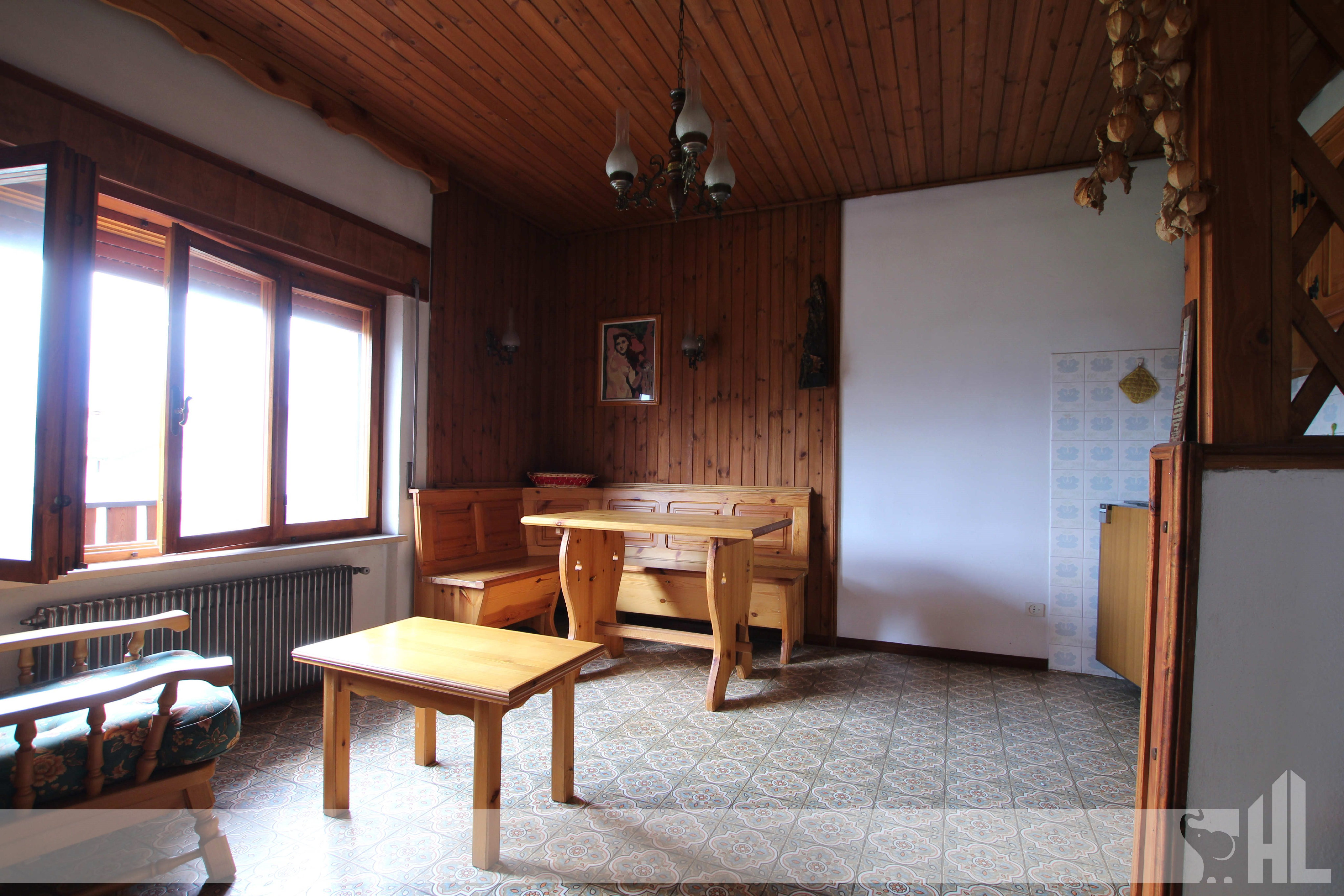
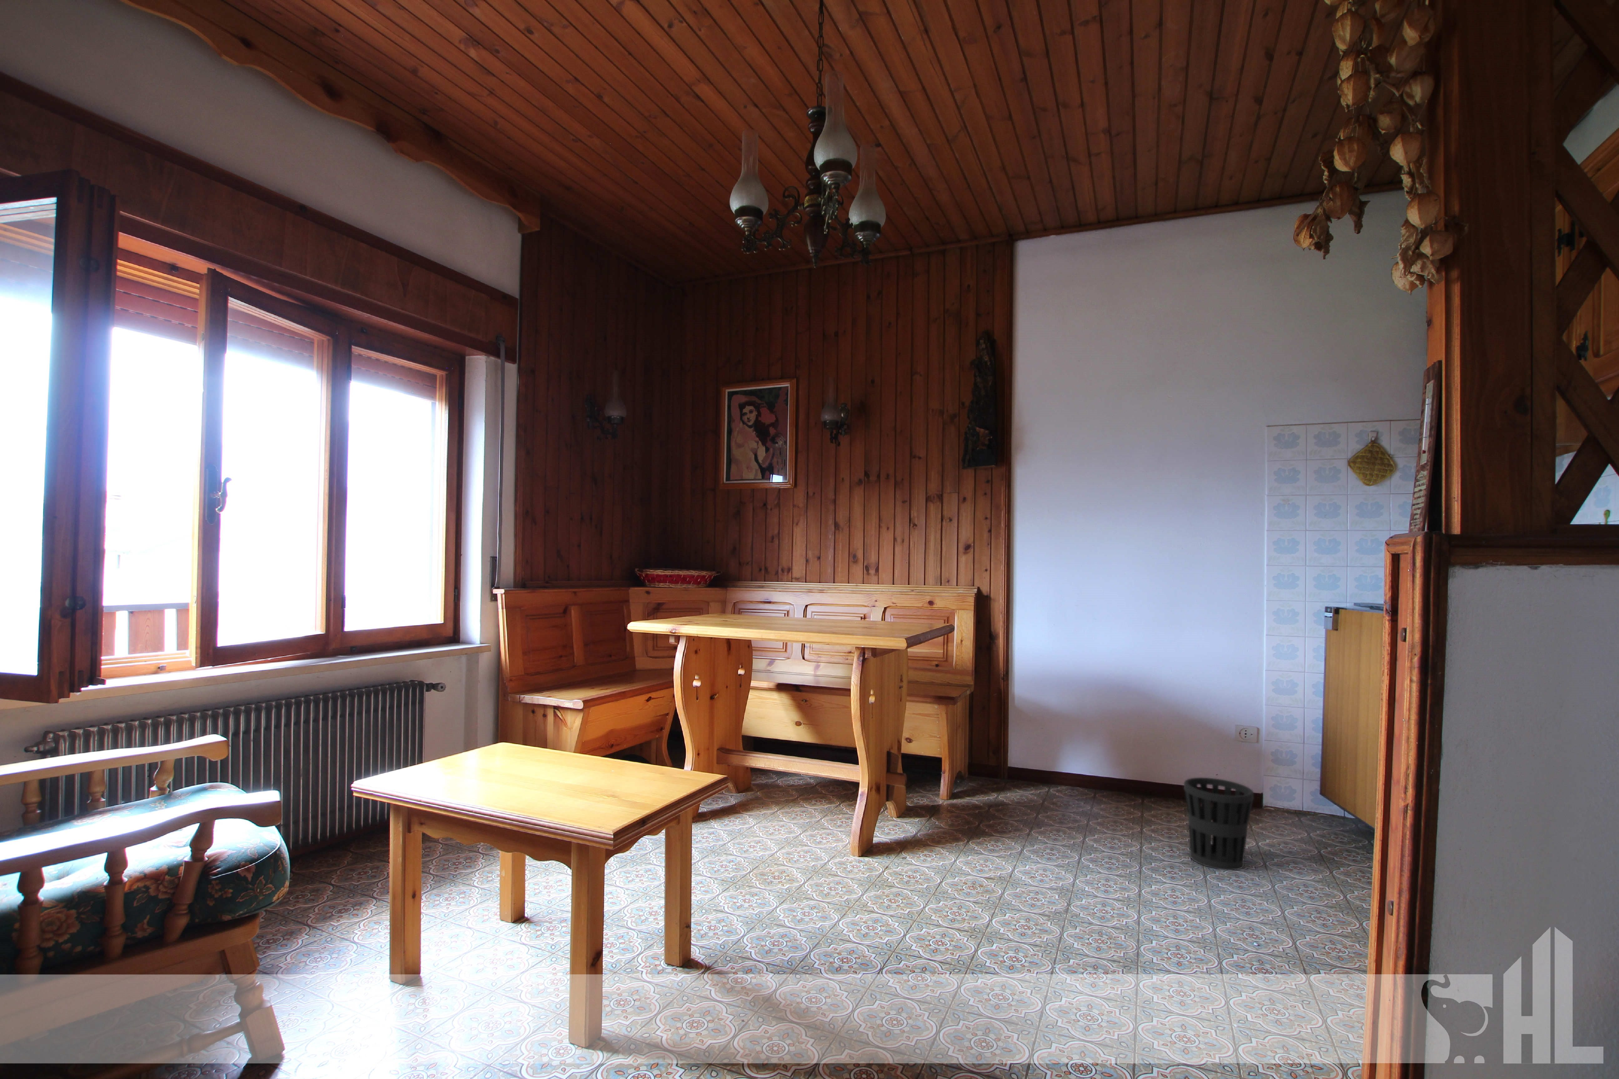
+ wastebasket [1183,777,1254,871]
